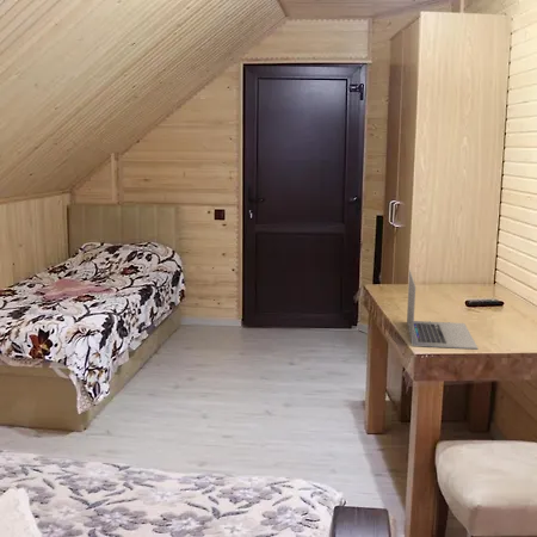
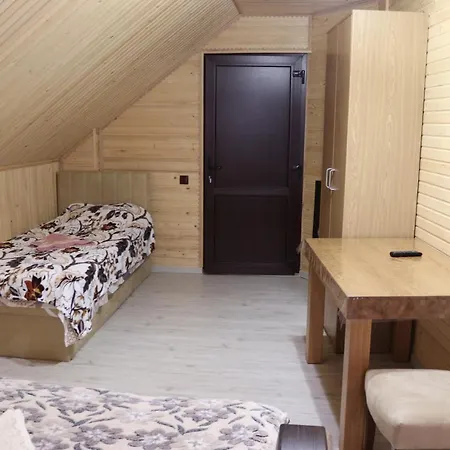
- laptop [406,268,479,351]
